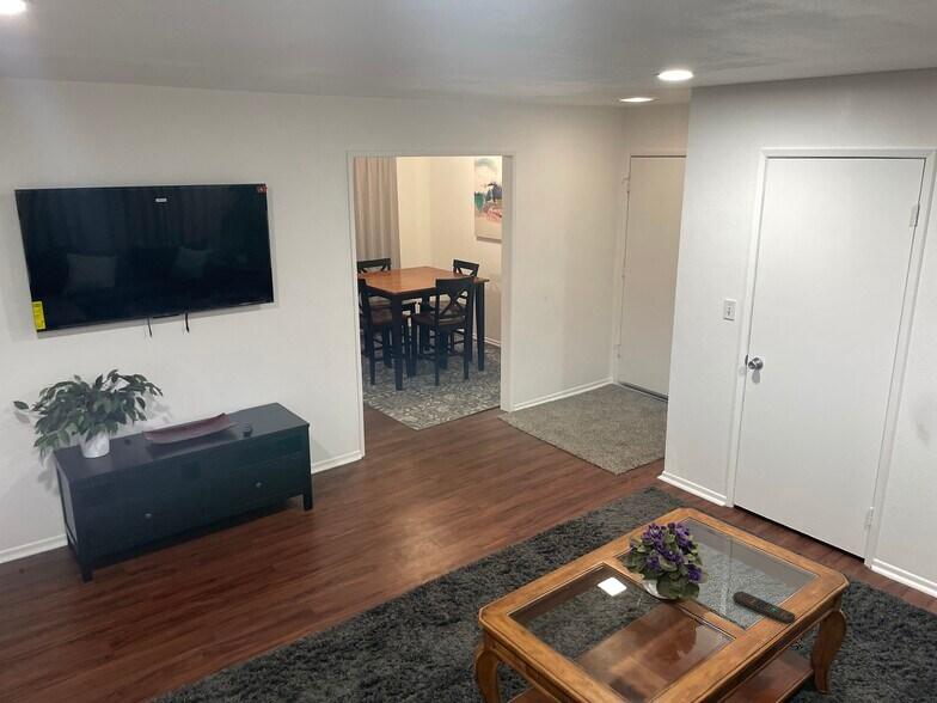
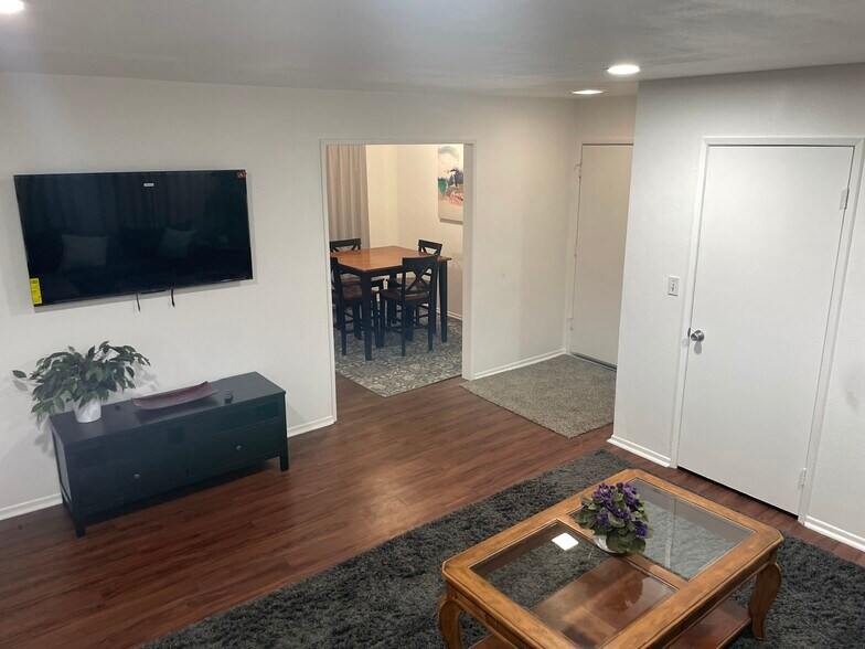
- remote control [731,591,796,625]
